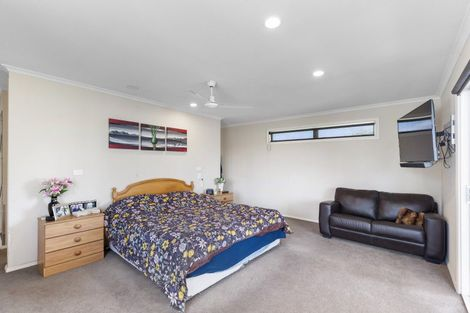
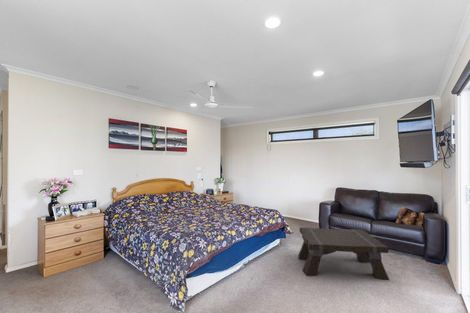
+ coffee table [297,226,390,281]
